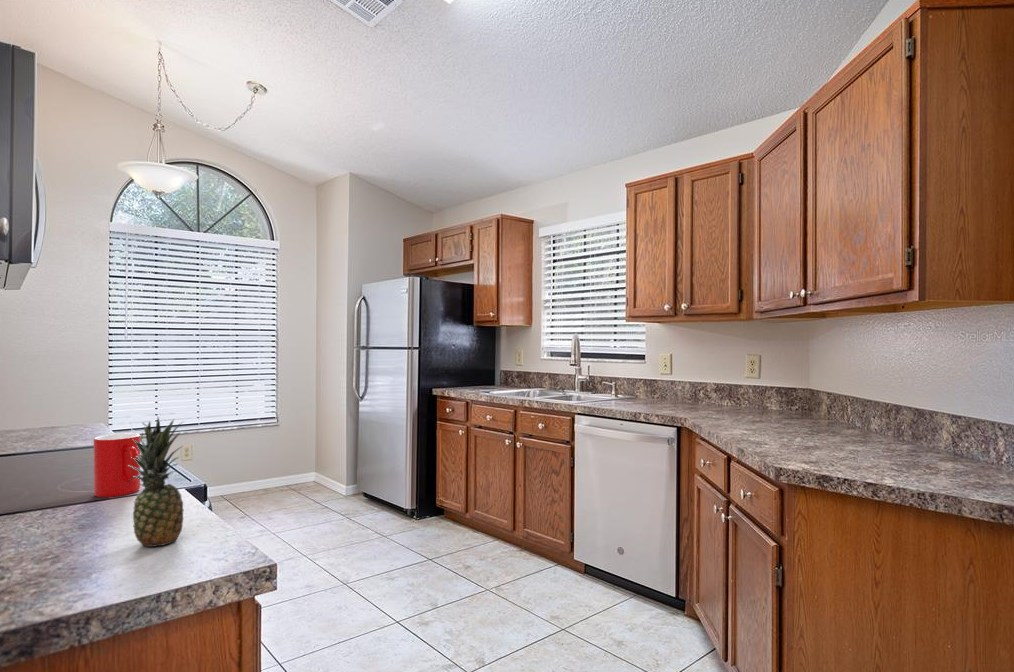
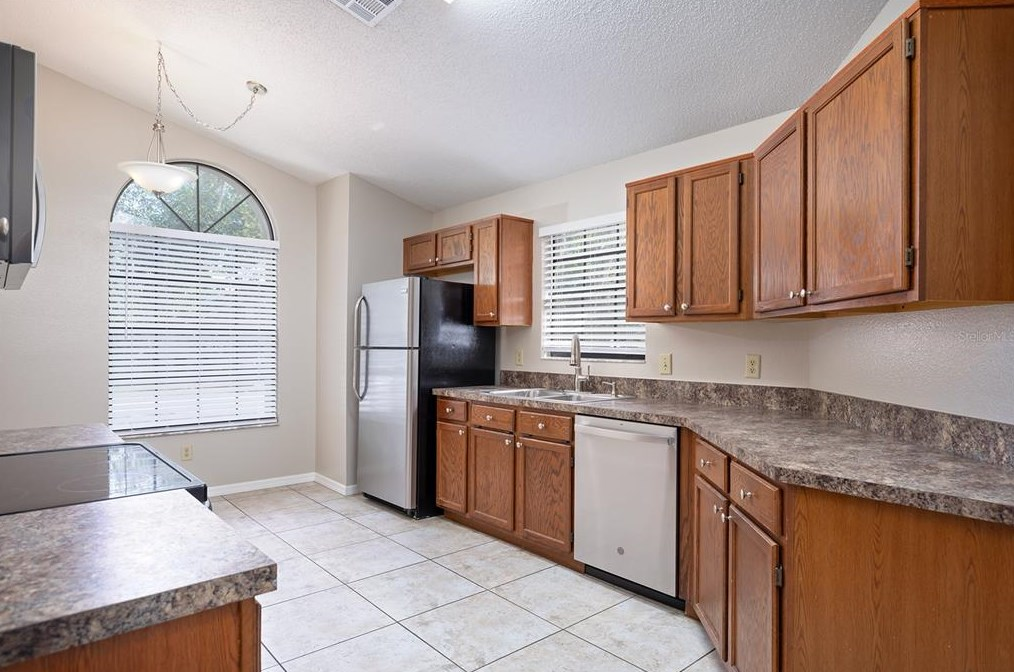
- fruit [128,416,186,548]
- cup [93,432,141,498]
